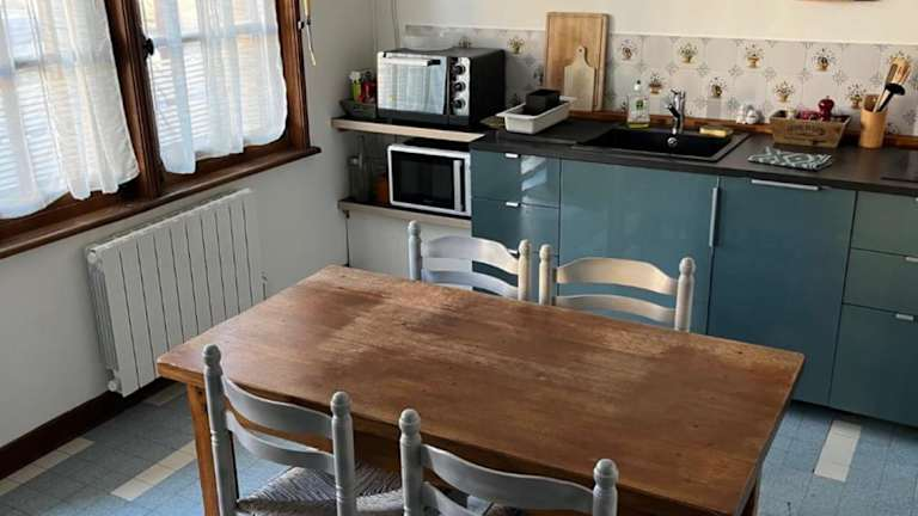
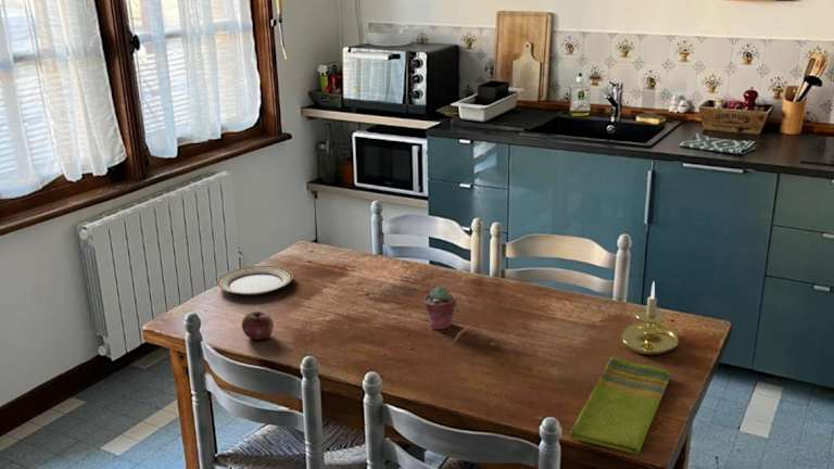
+ plate [216,265,293,296]
+ apple [241,310,275,341]
+ dish towel [569,356,672,455]
+ candle holder [620,280,679,356]
+ potted succulent [422,286,457,331]
